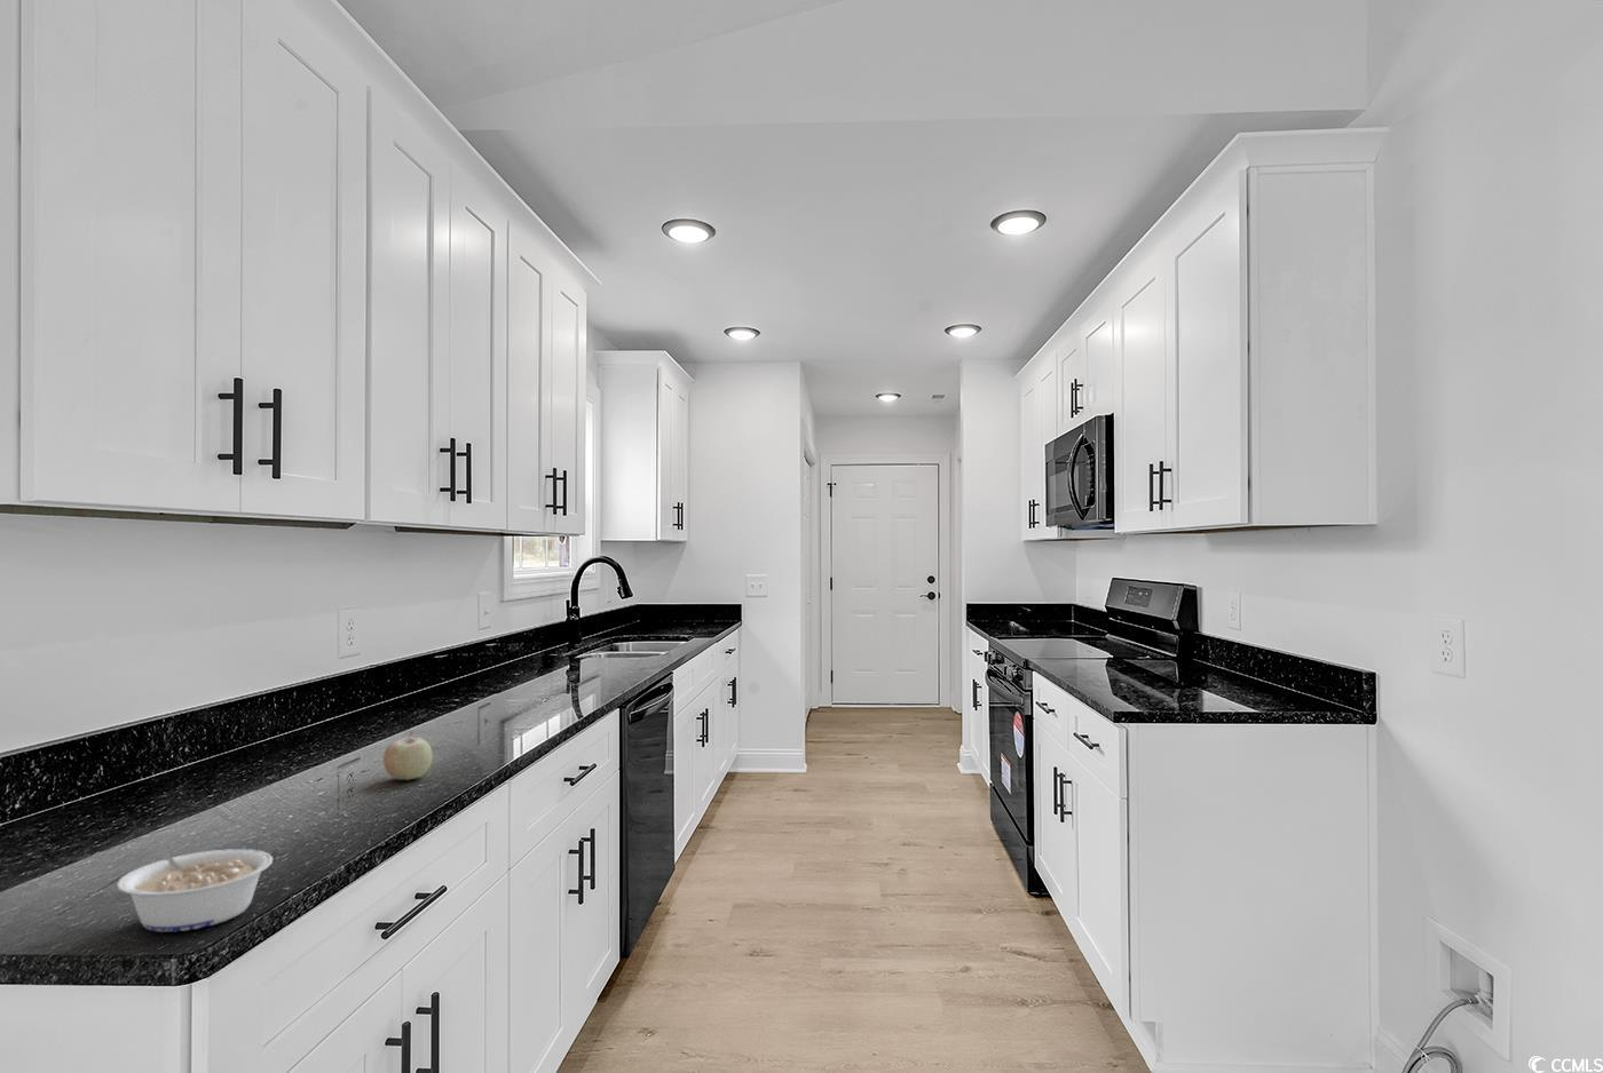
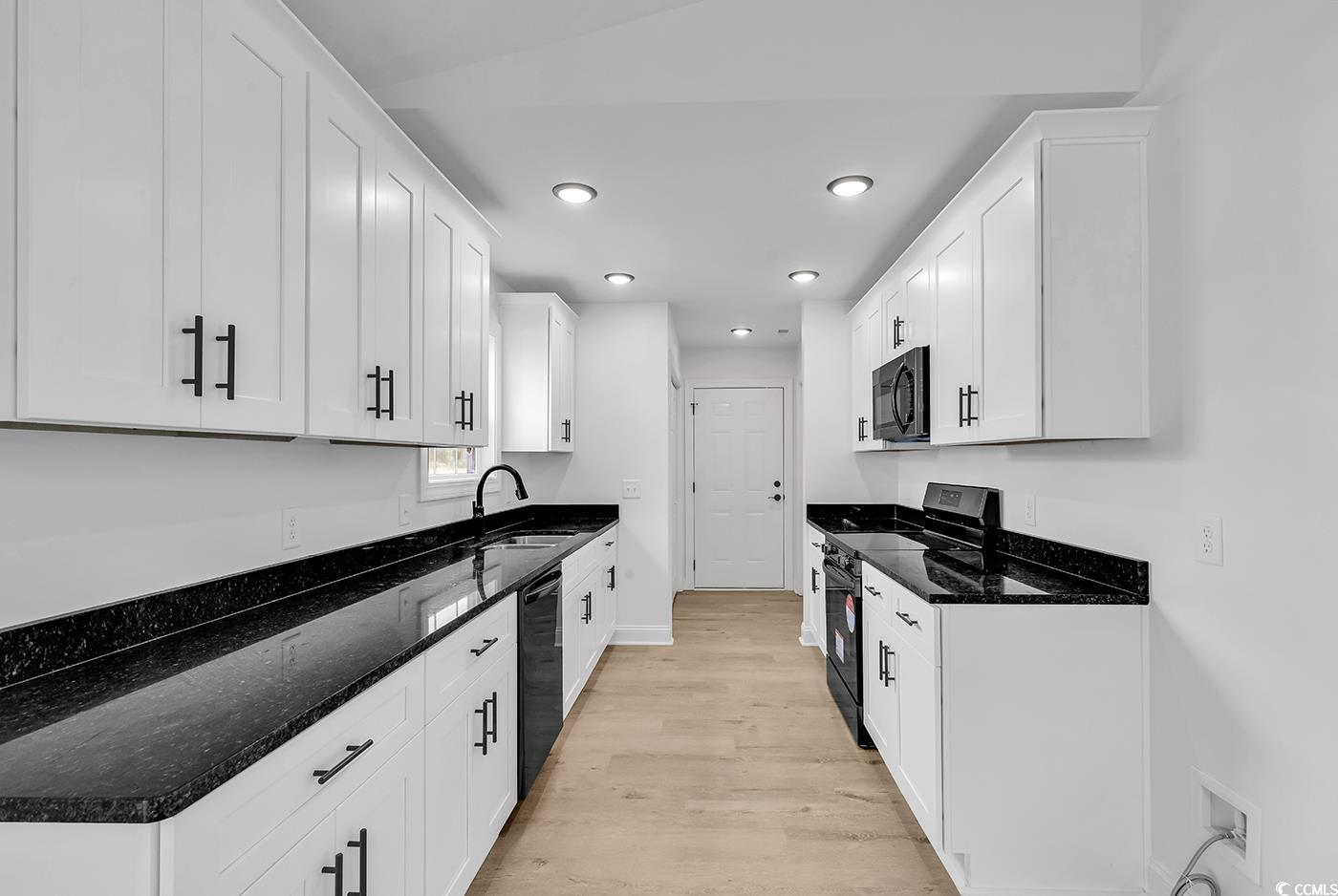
- fruit [382,731,432,781]
- legume [116,843,273,933]
